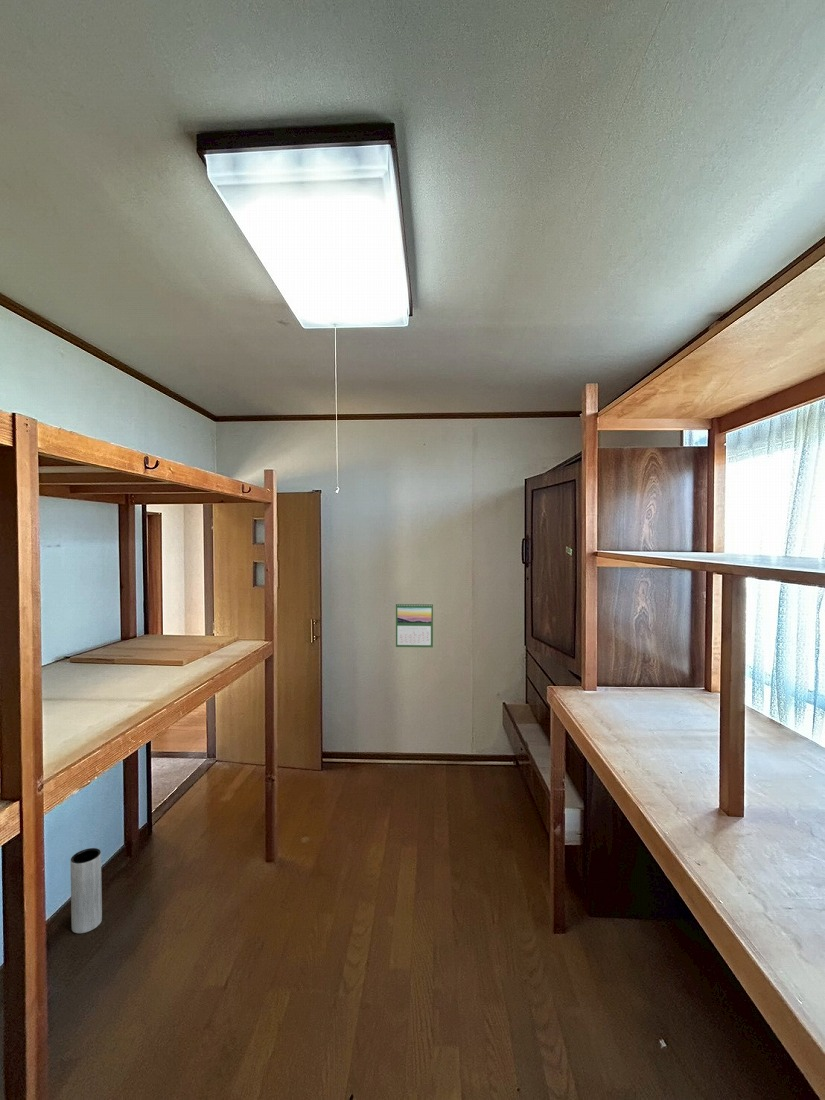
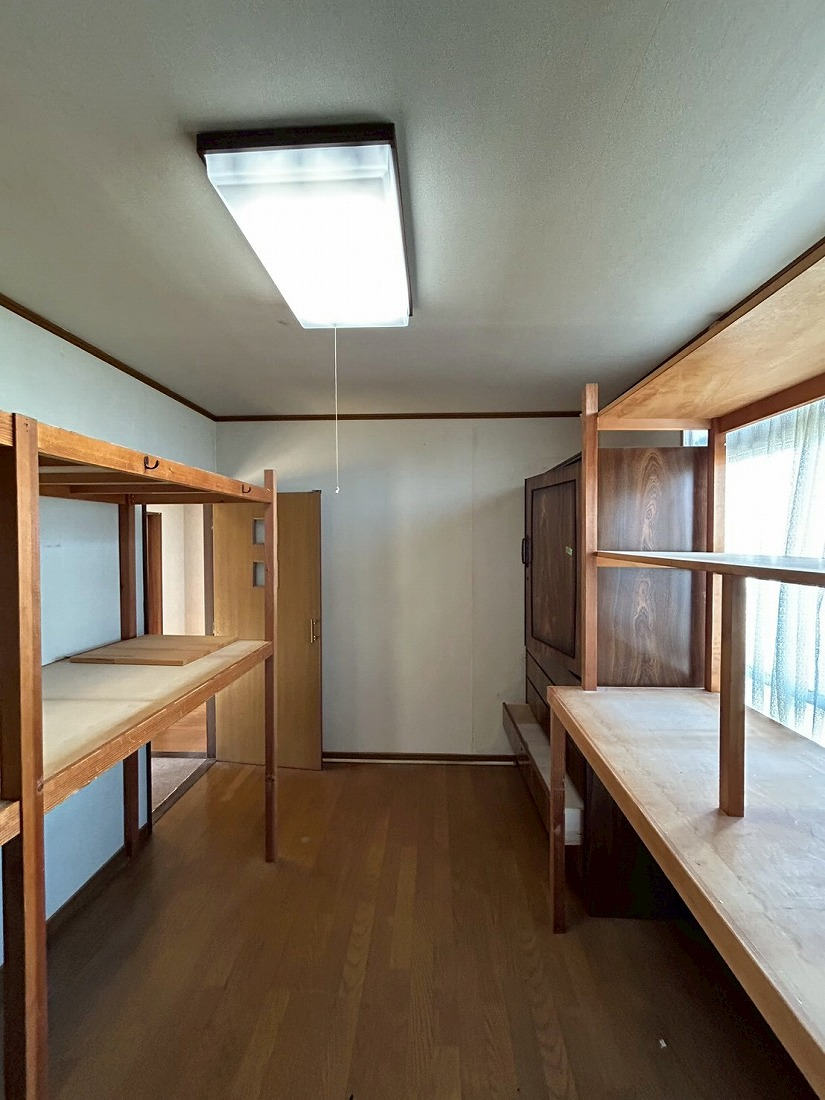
- calendar [395,601,434,648]
- vase [70,847,103,934]
